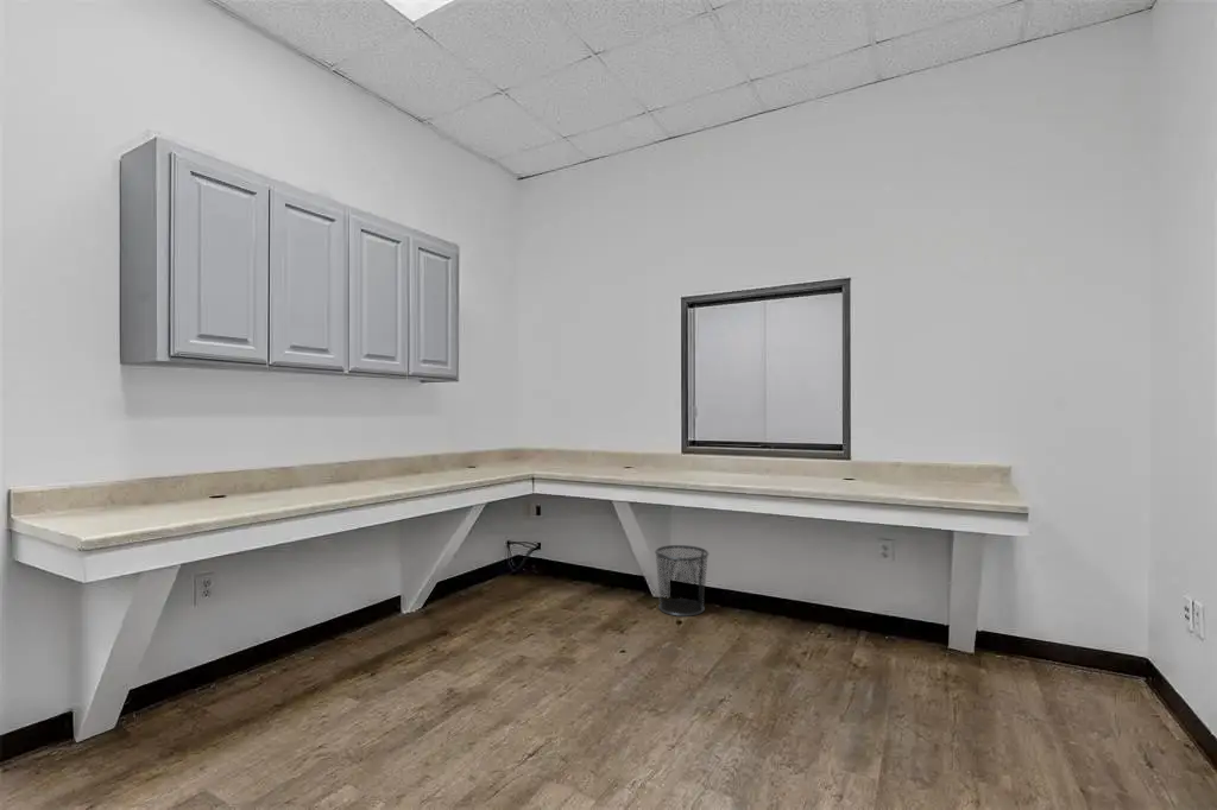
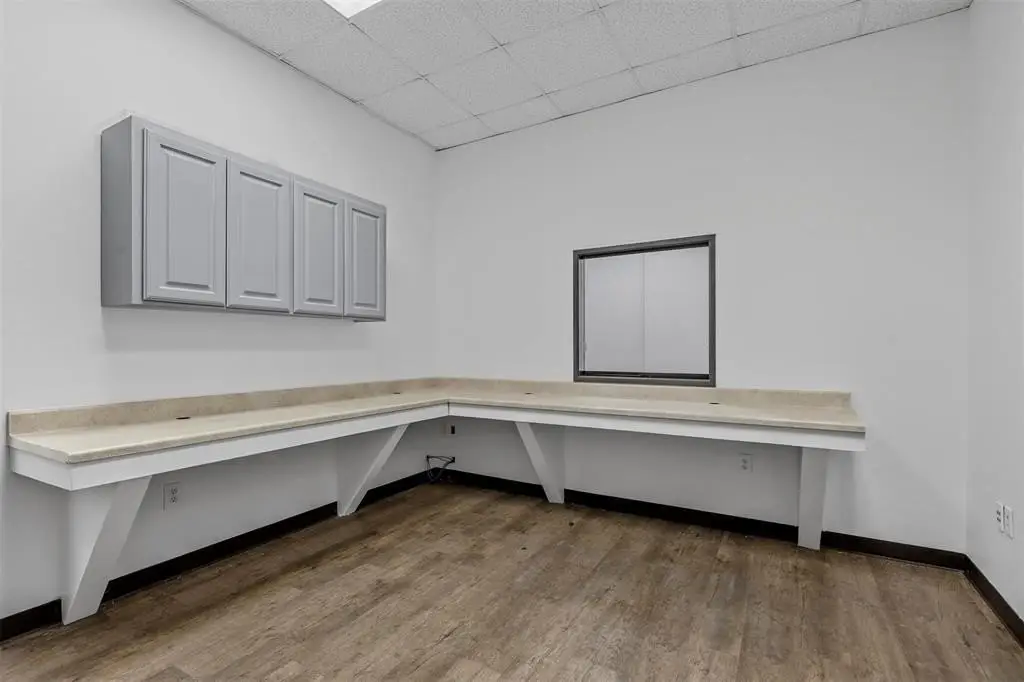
- waste bin [654,544,711,618]
